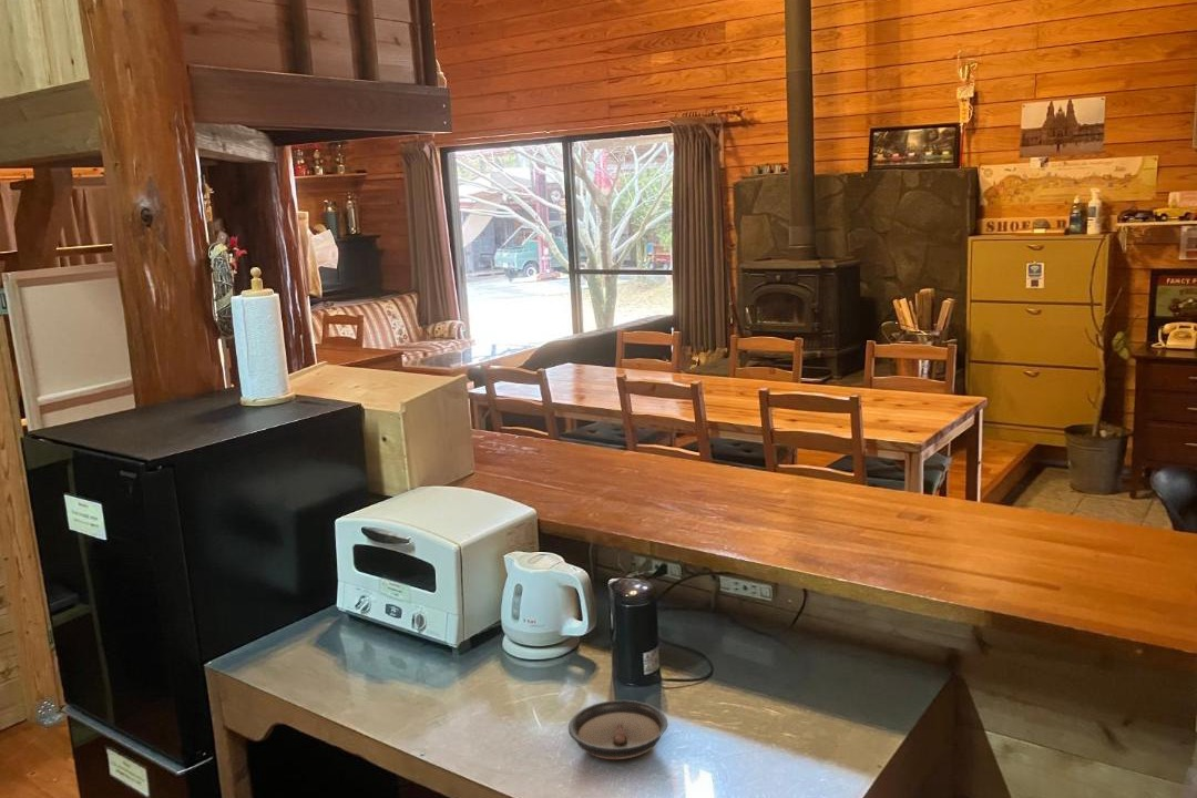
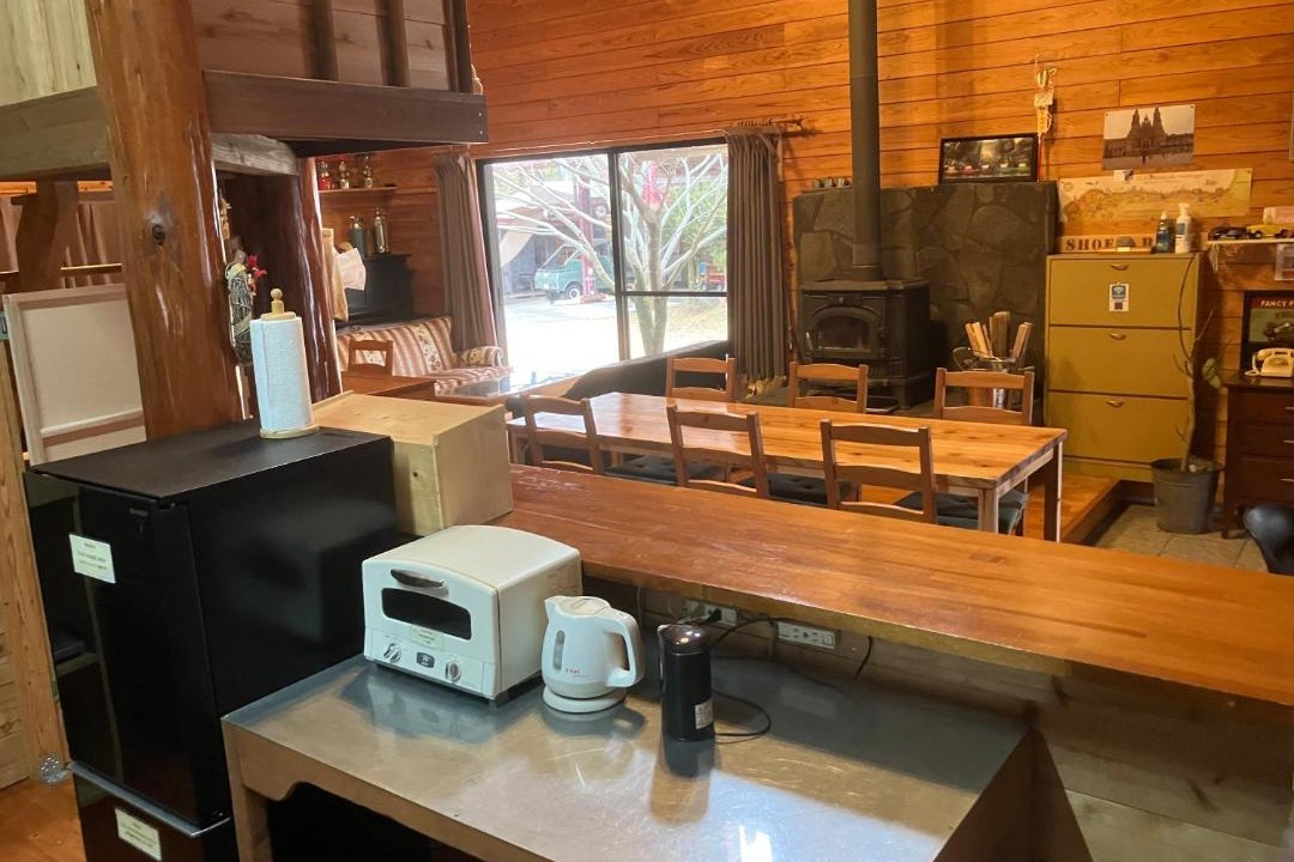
- saucer [567,699,668,760]
